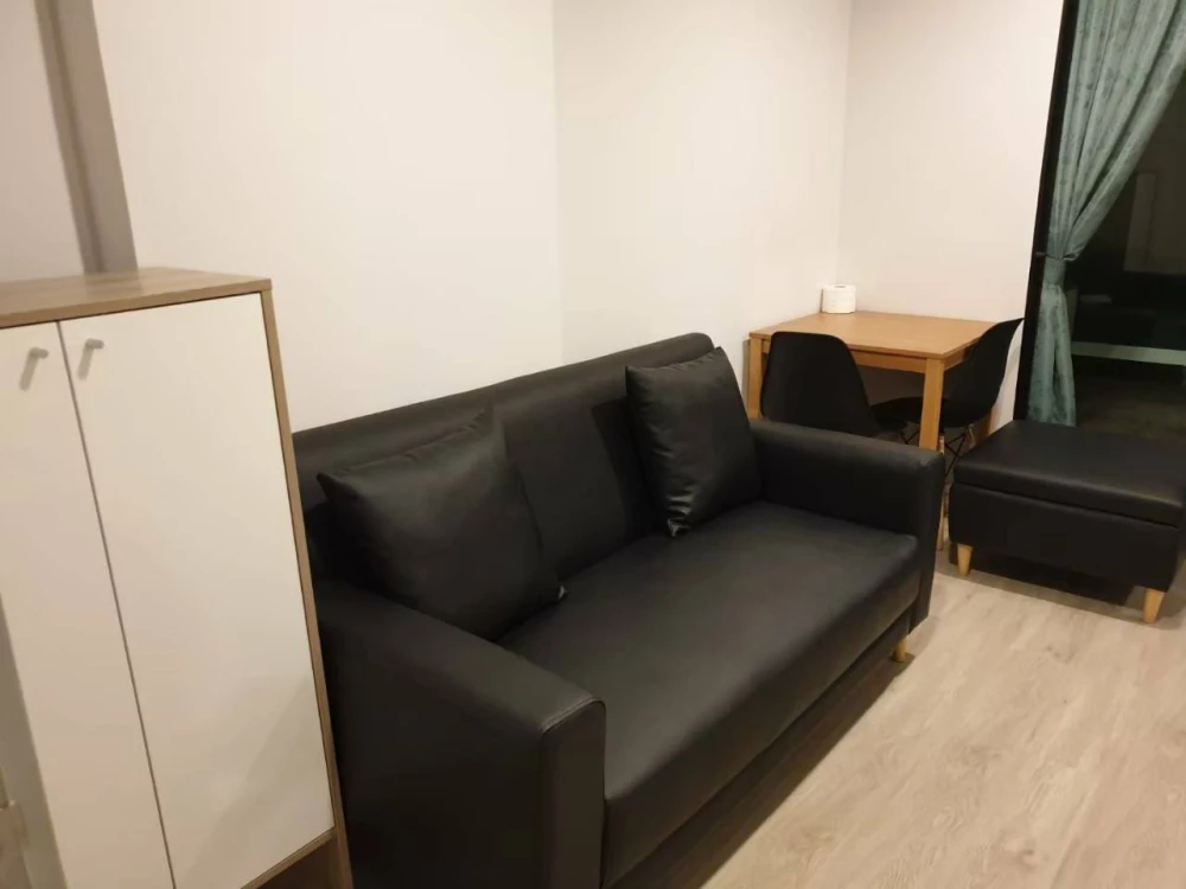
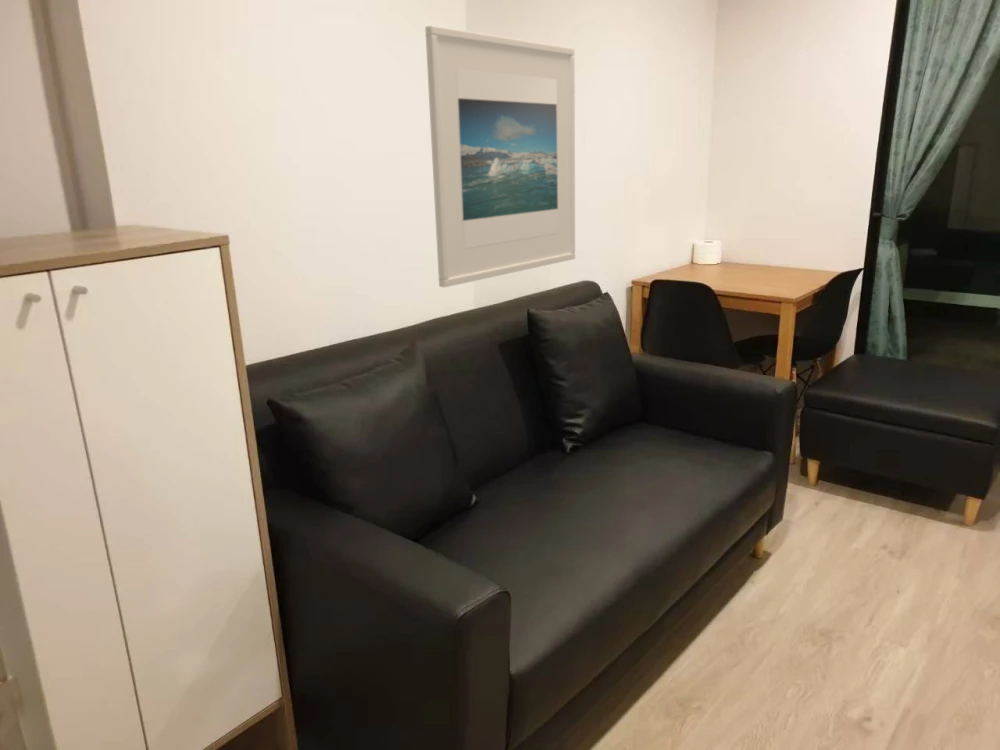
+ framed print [424,24,576,288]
